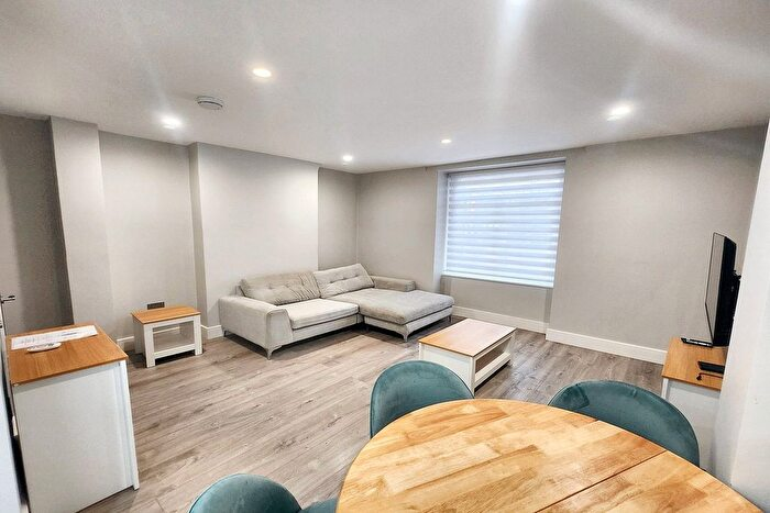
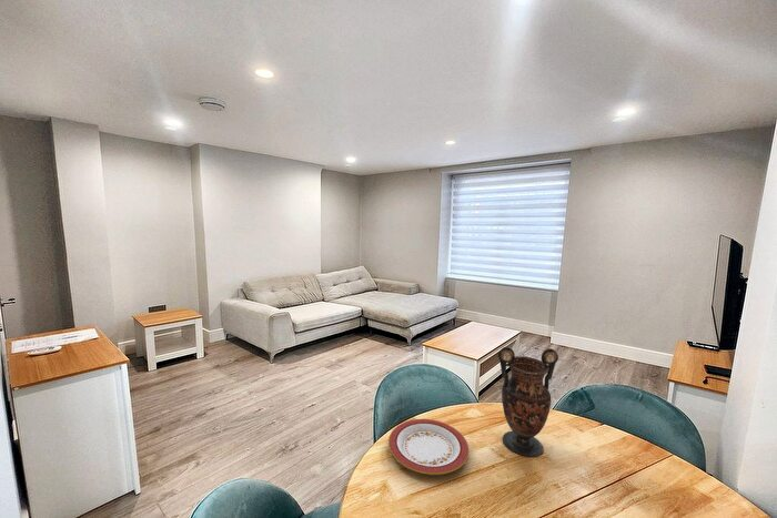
+ plate [387,418,470,476]
+ vase [497,346,559,458]
